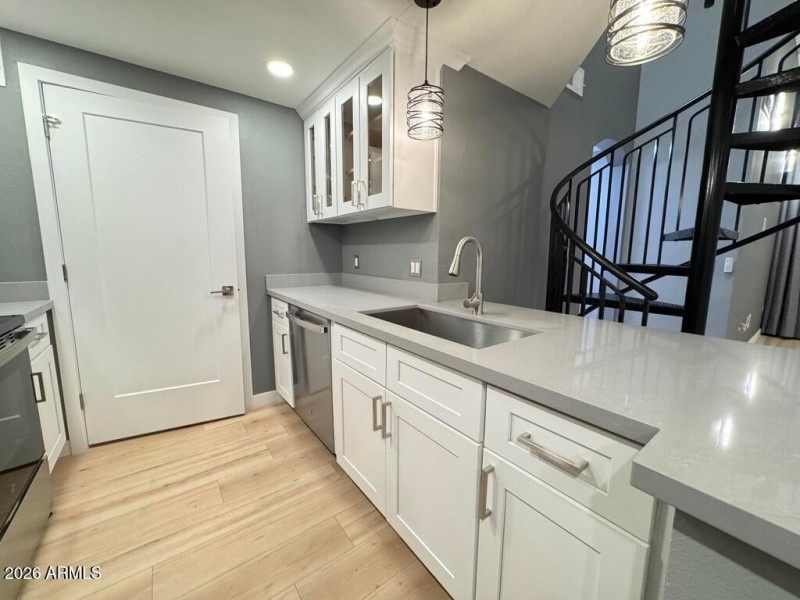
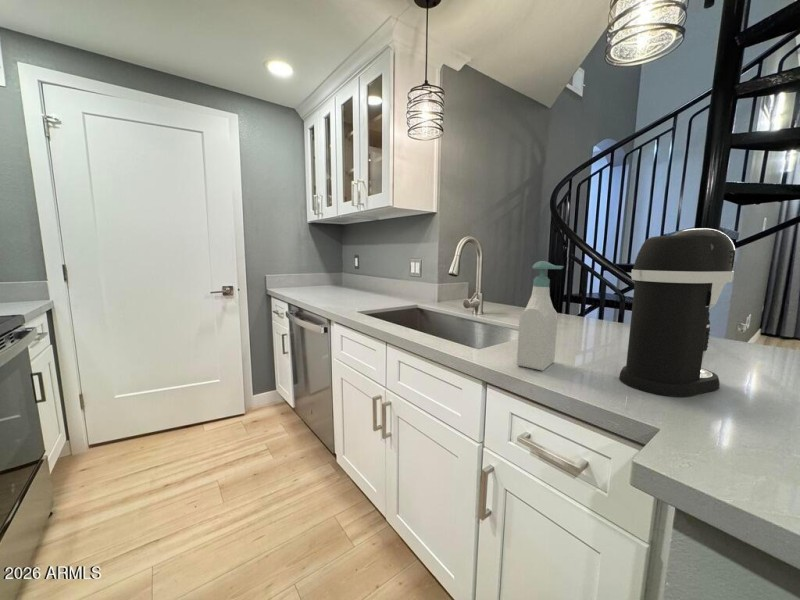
+ coffee maker [618,227,737,398]
+ soap bottle [516,260,565,372]
